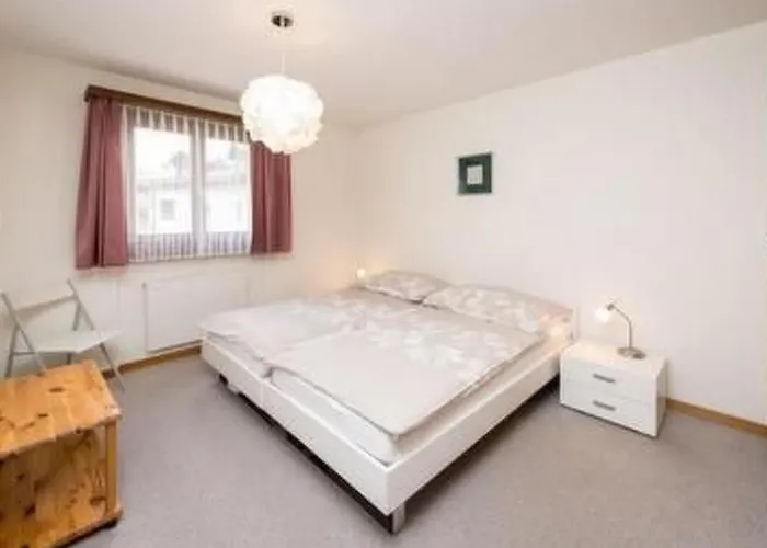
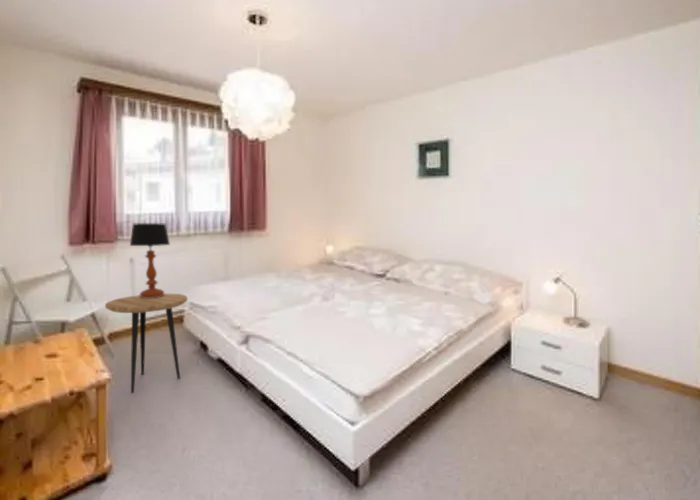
+ side table [104,293,188,394]
+ table lamp [129,222,171,298]
